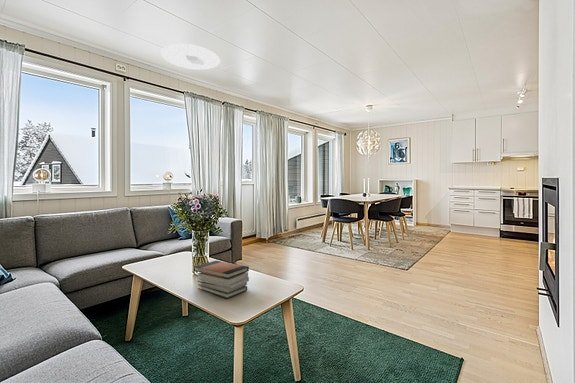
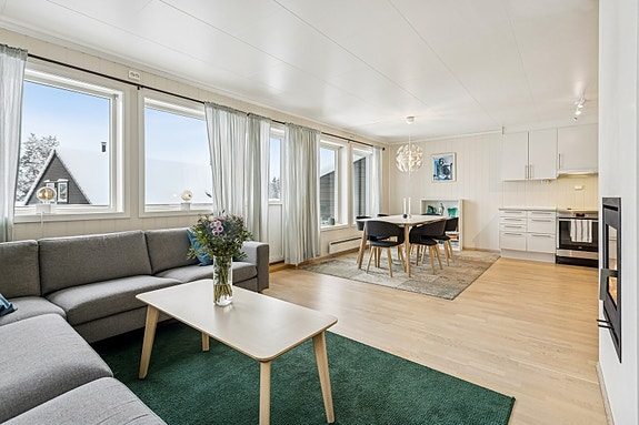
- ceiling light [160,43,221,71]
- book stack [194,260,250,299]
